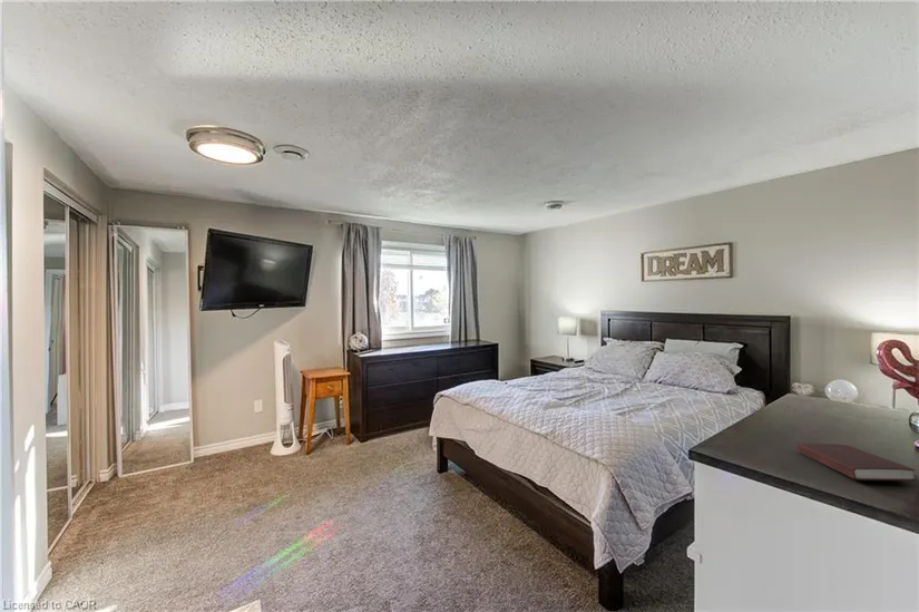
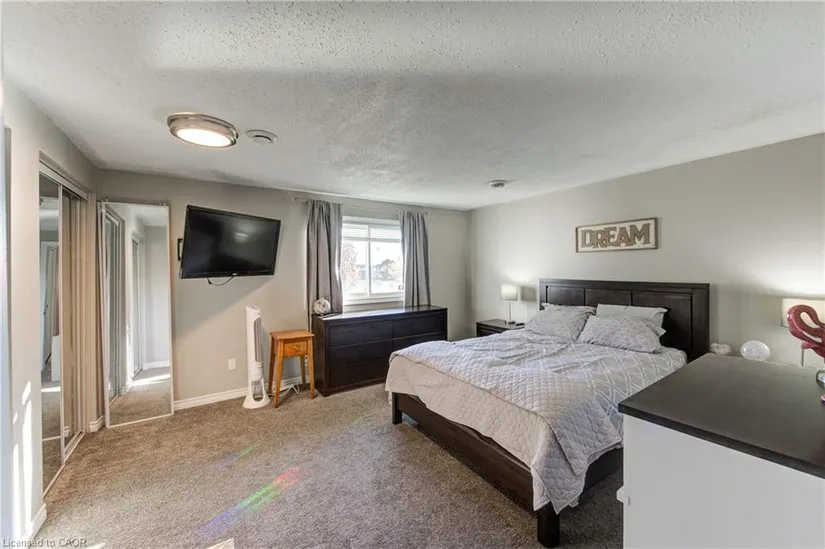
- book [796,443,917,482]
